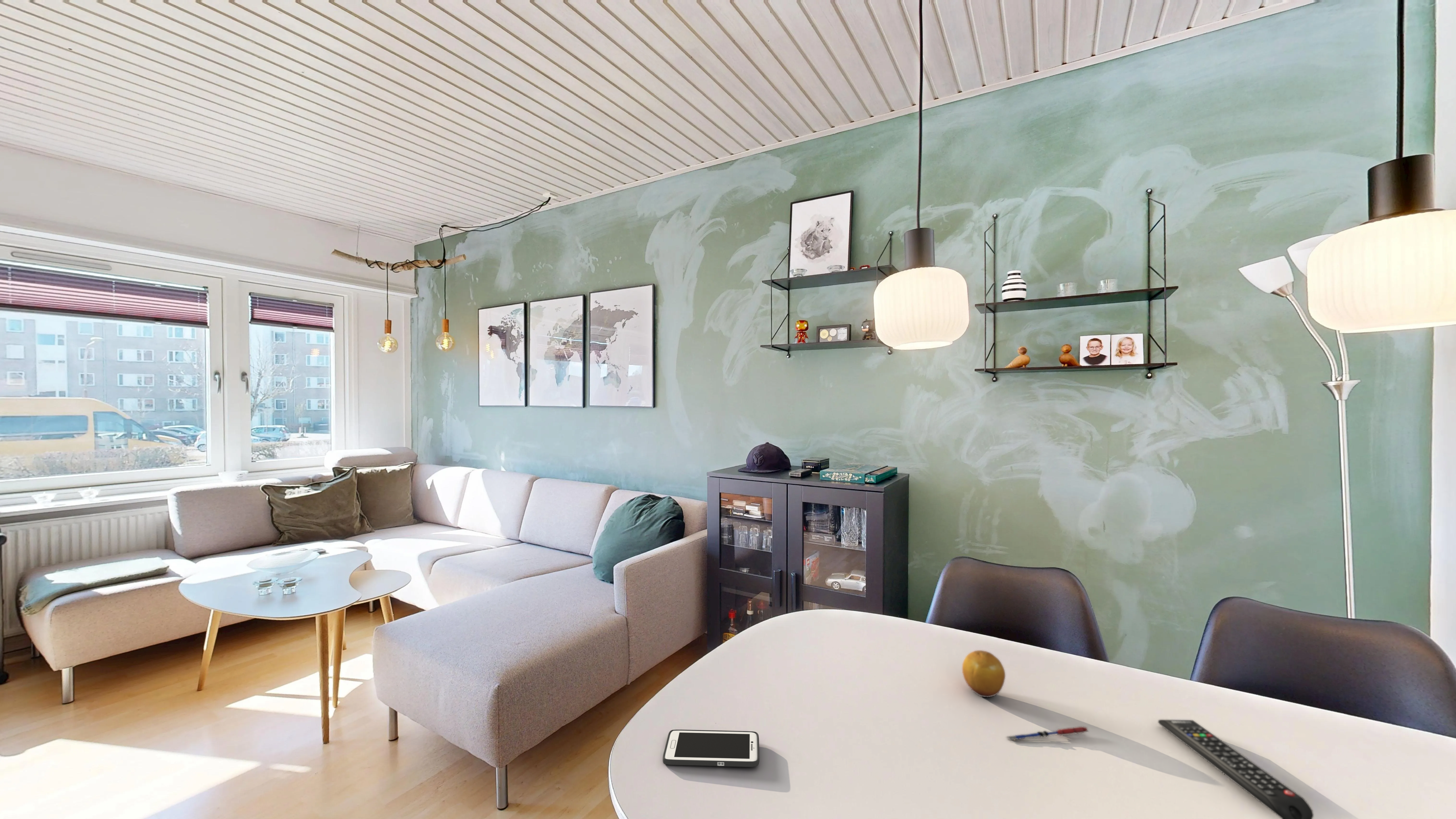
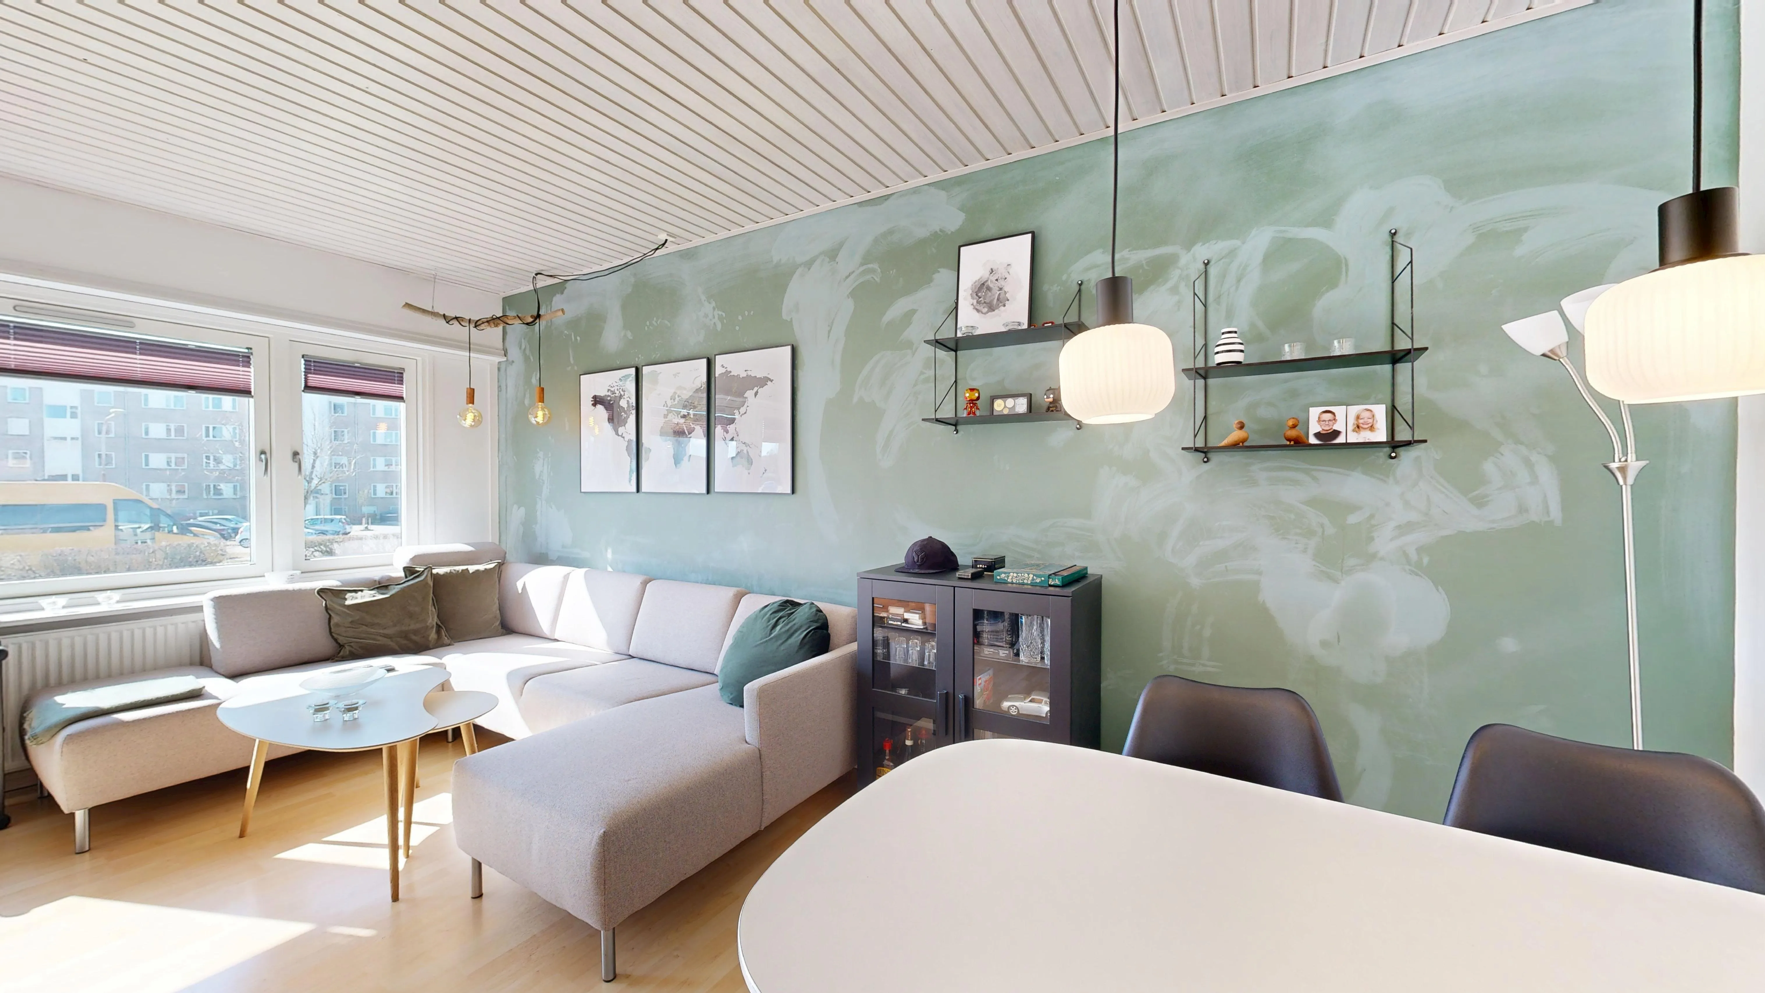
- pen [1006,726,1090,742]
- fruit [962,650,1006,698]
- cell phone [662,729,760,767]
- remote control [1158,719,1314,819]
